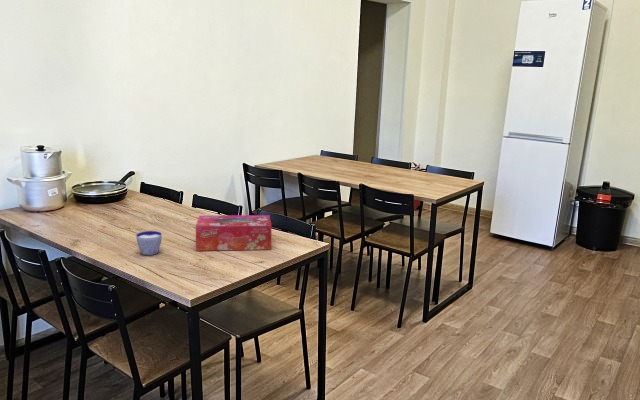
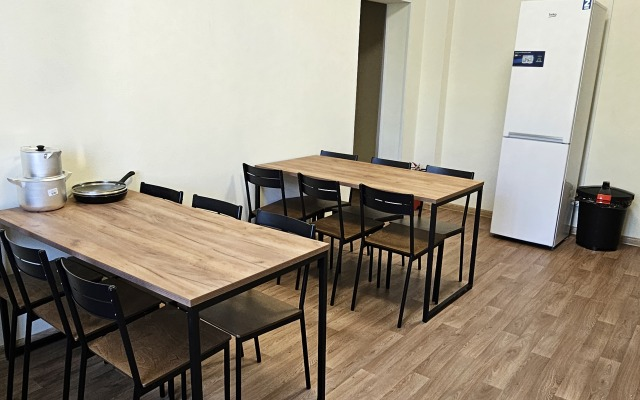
- cup [135,230,163,256]
- tissue box [195,214,273,252]
